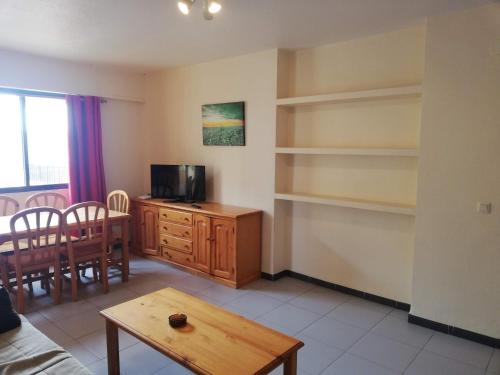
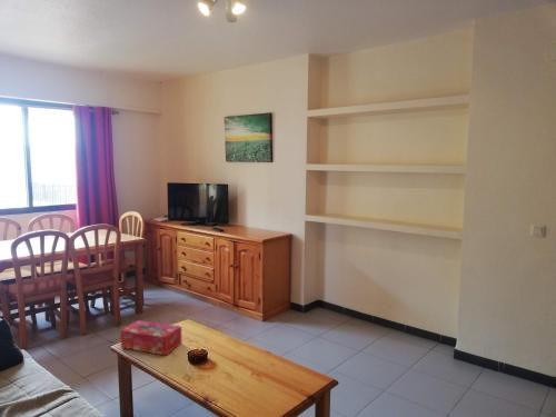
+ tissue box [119,319,182,357]
